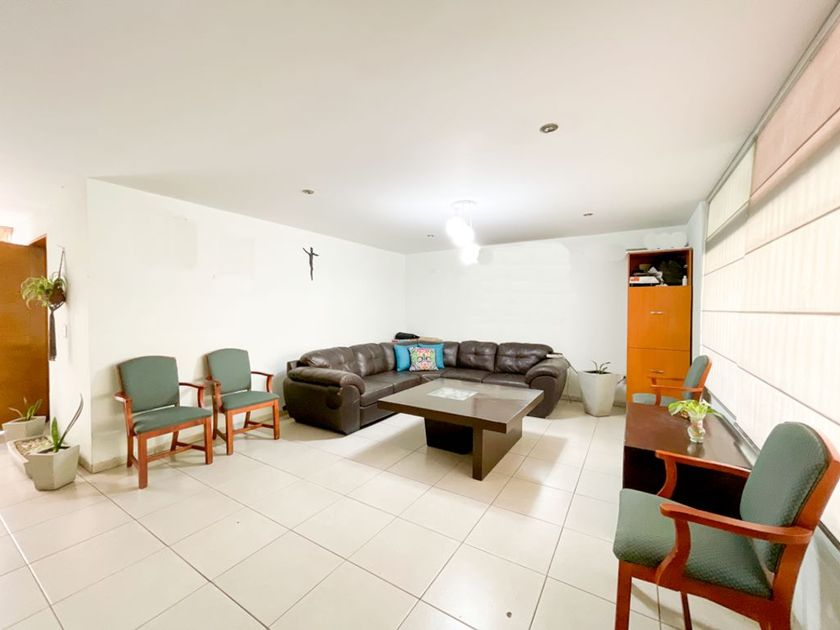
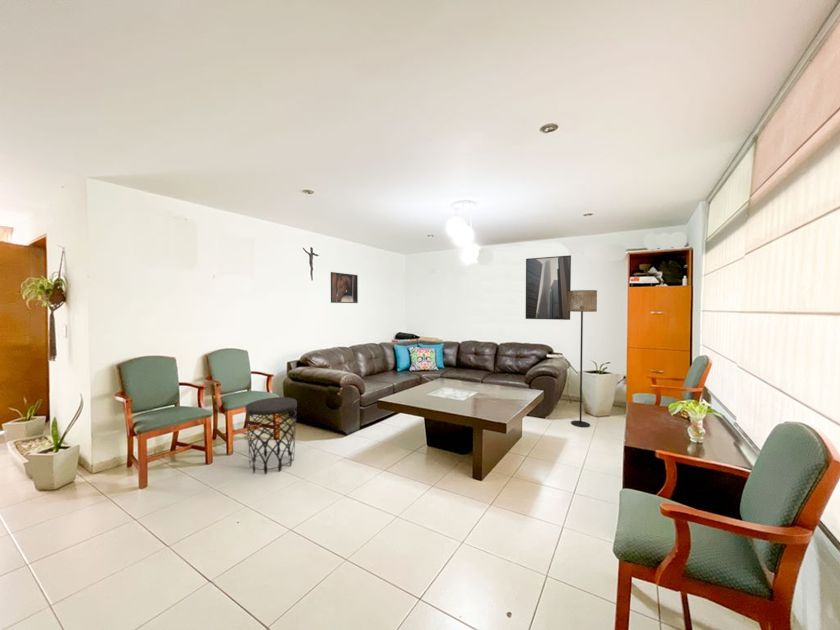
+ side table [244,396,298,475]
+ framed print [525,254,572,321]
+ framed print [330,271,359,304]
+ floor lamp [568,289,598,428]
